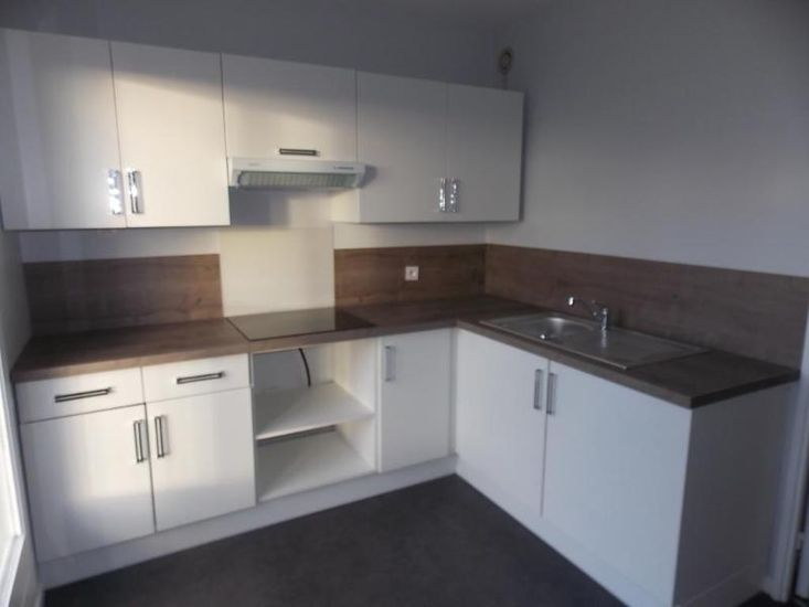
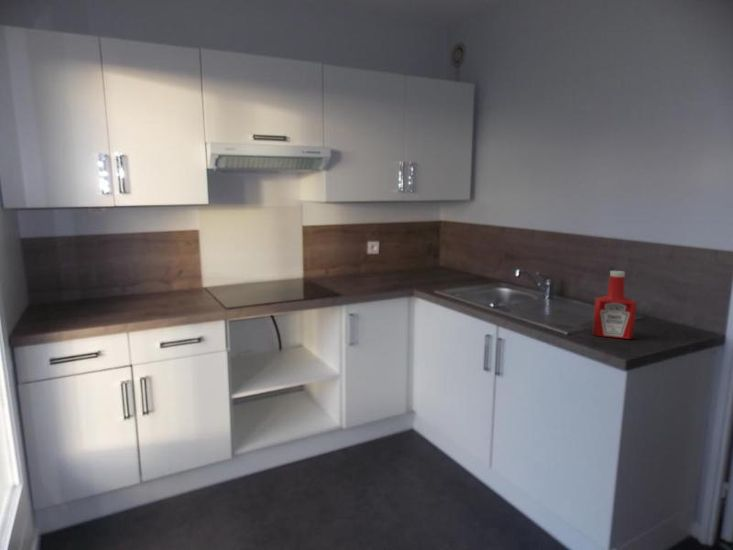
+ soap bottle [592,270,637,340]
